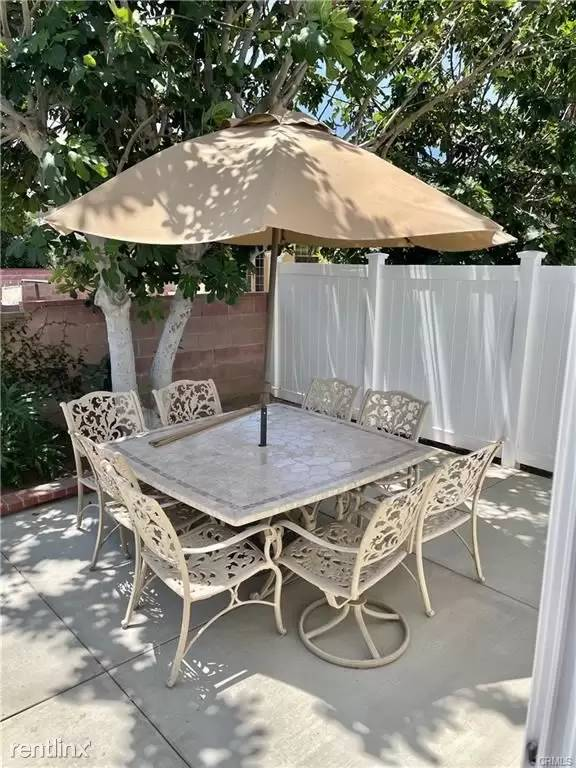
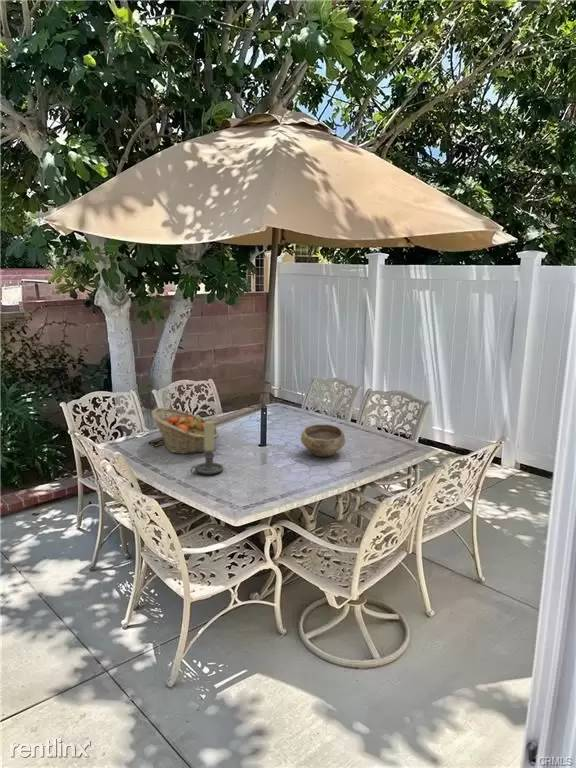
+ fruit basket [150,407,220,455]
+ bowl [300,423,346,458]
+ candle holder [190,420,224,475]
